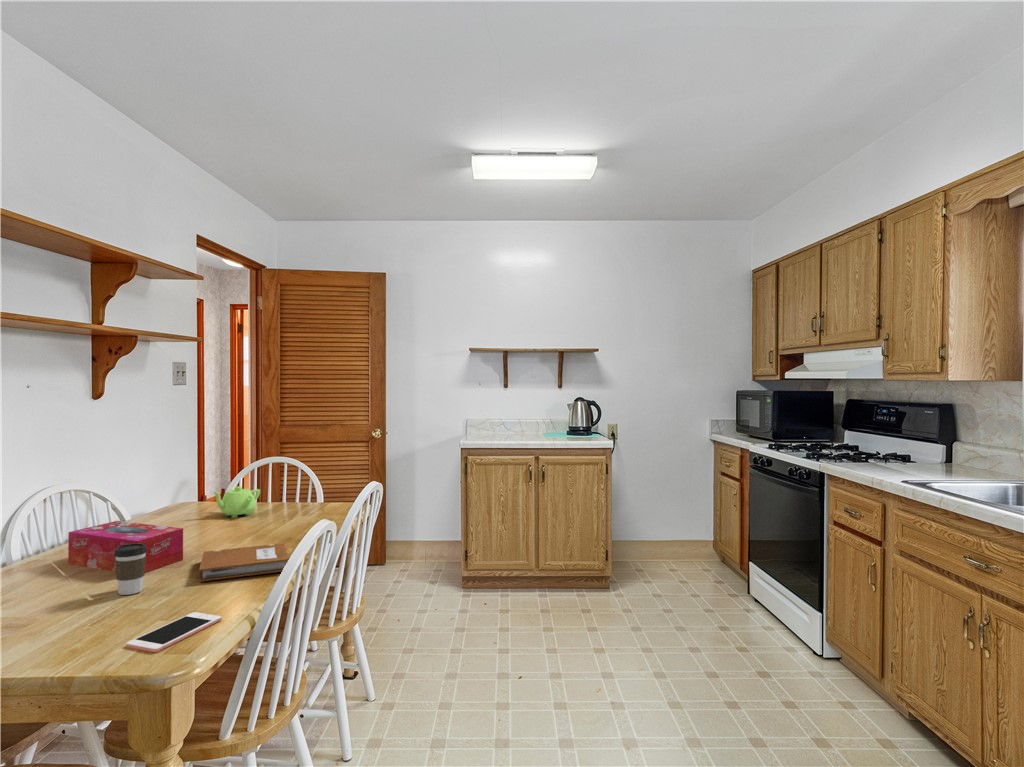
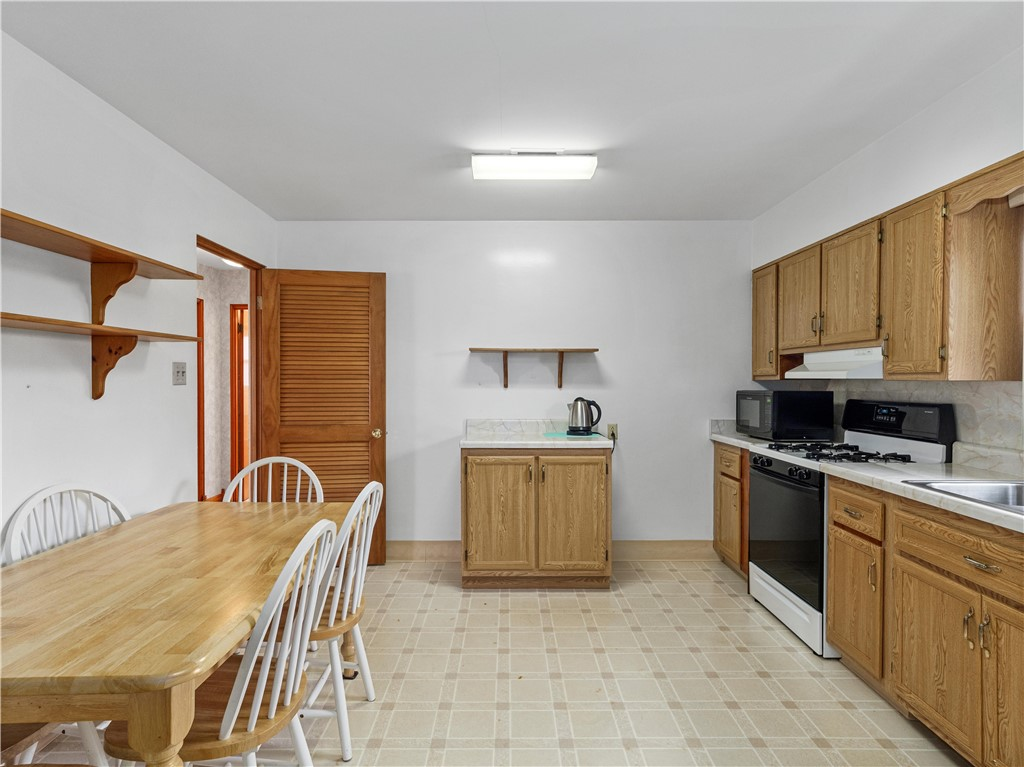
- coffee cup [114,543,147,596]
- notebook [198,542,290,583]
- cell phone [125,611,223,653]
- tissue box [67,520,184,573]
- teapot [211,486,261,519]
